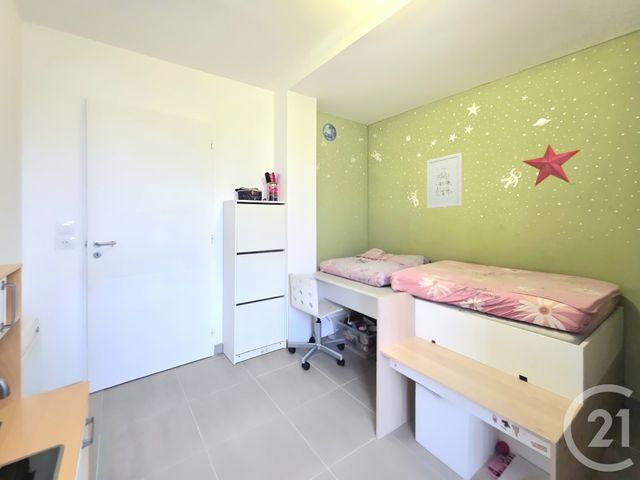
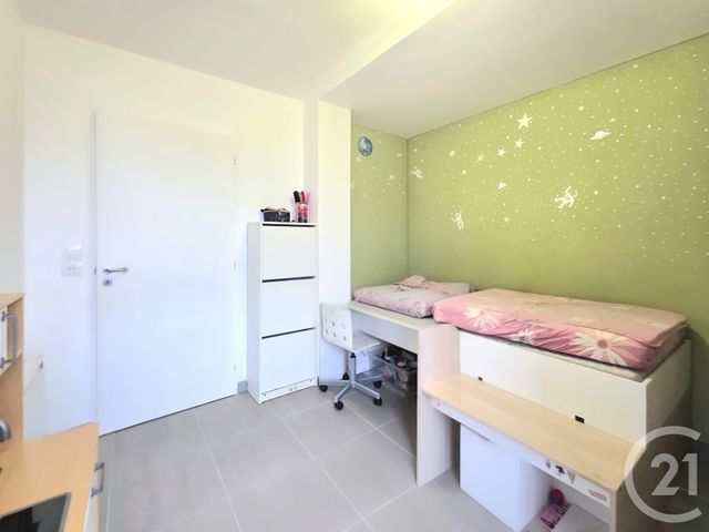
- wall art [426,152,463,210]
- decorative star [521,144,581,187]
